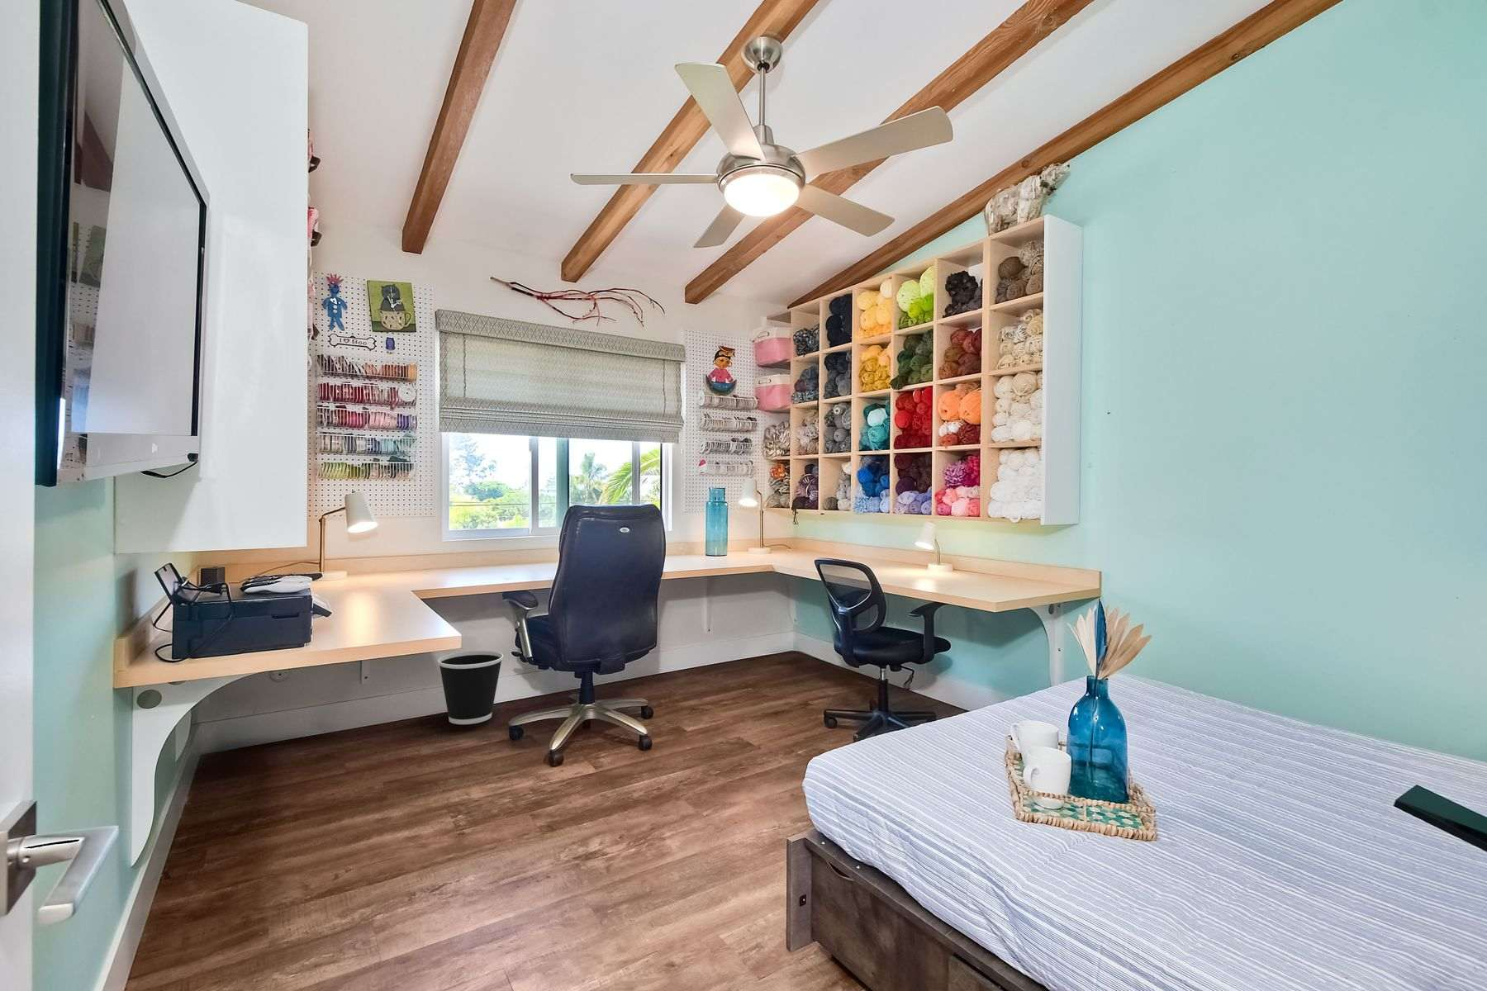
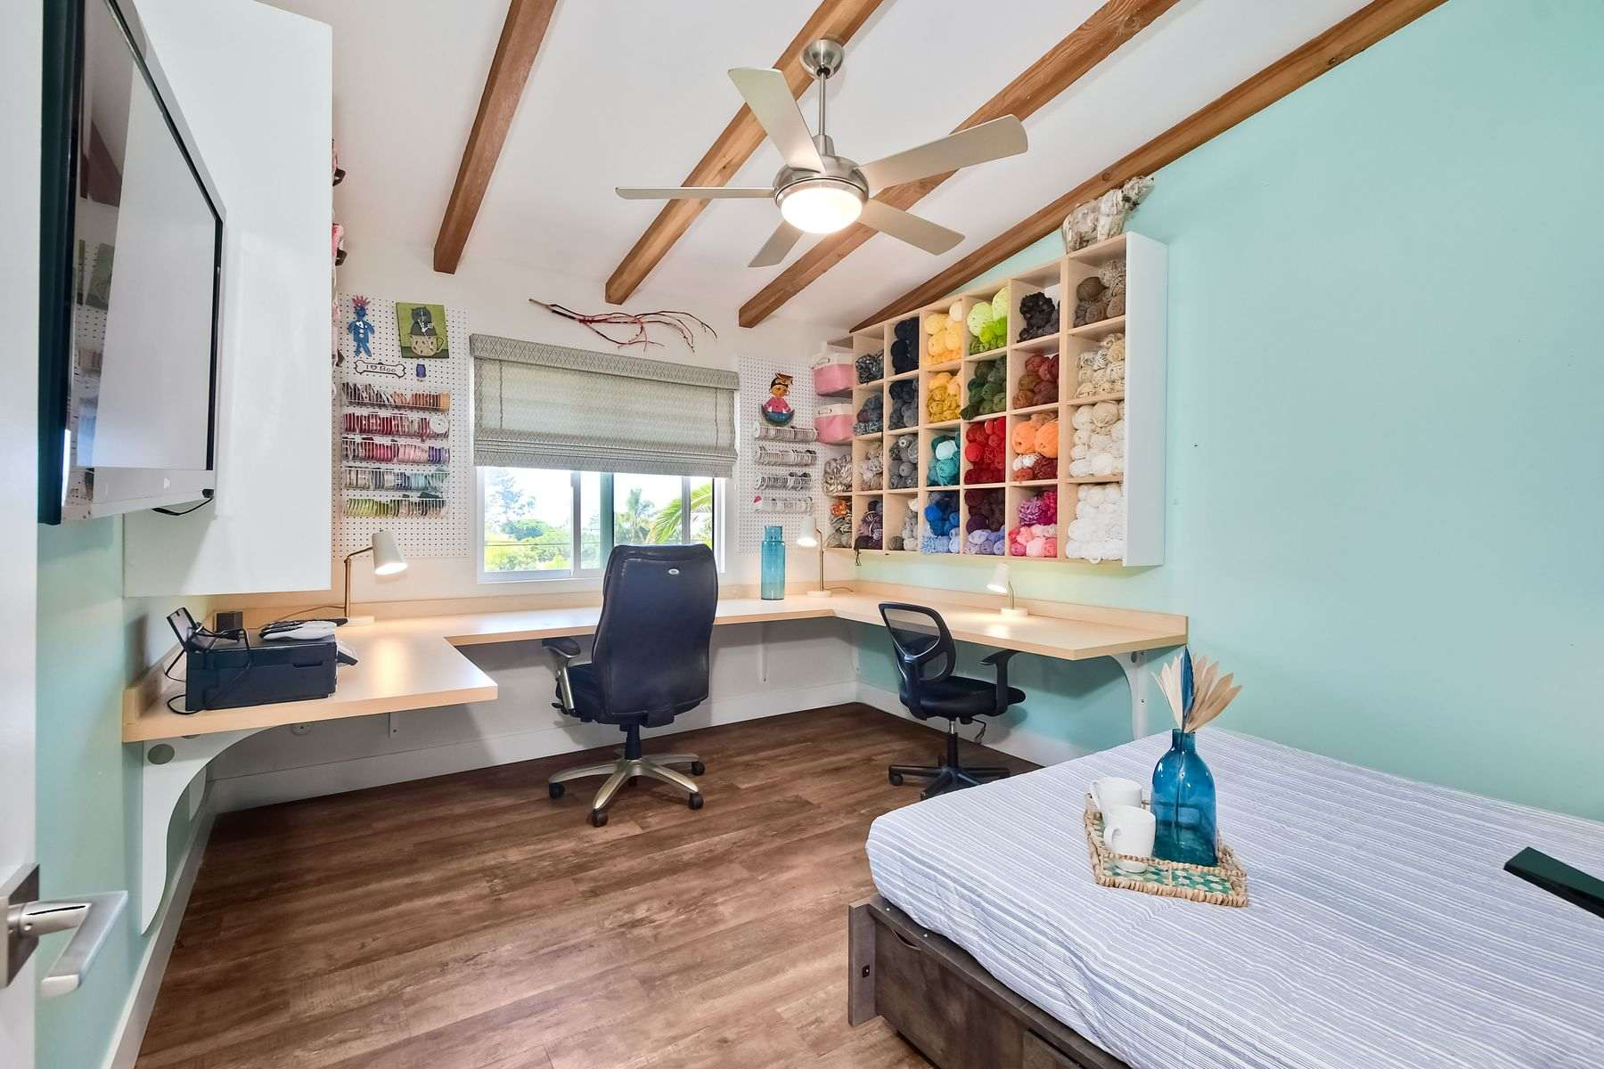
- wastebasket [437,650,503,726]
